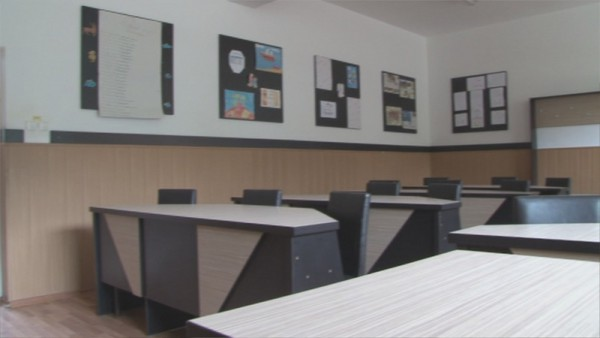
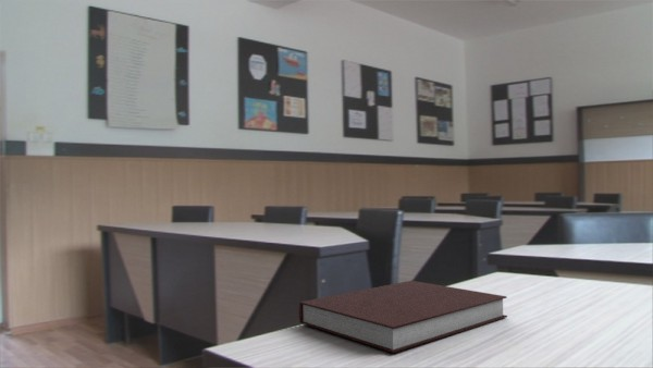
+ notebook [298,280,508,354]
